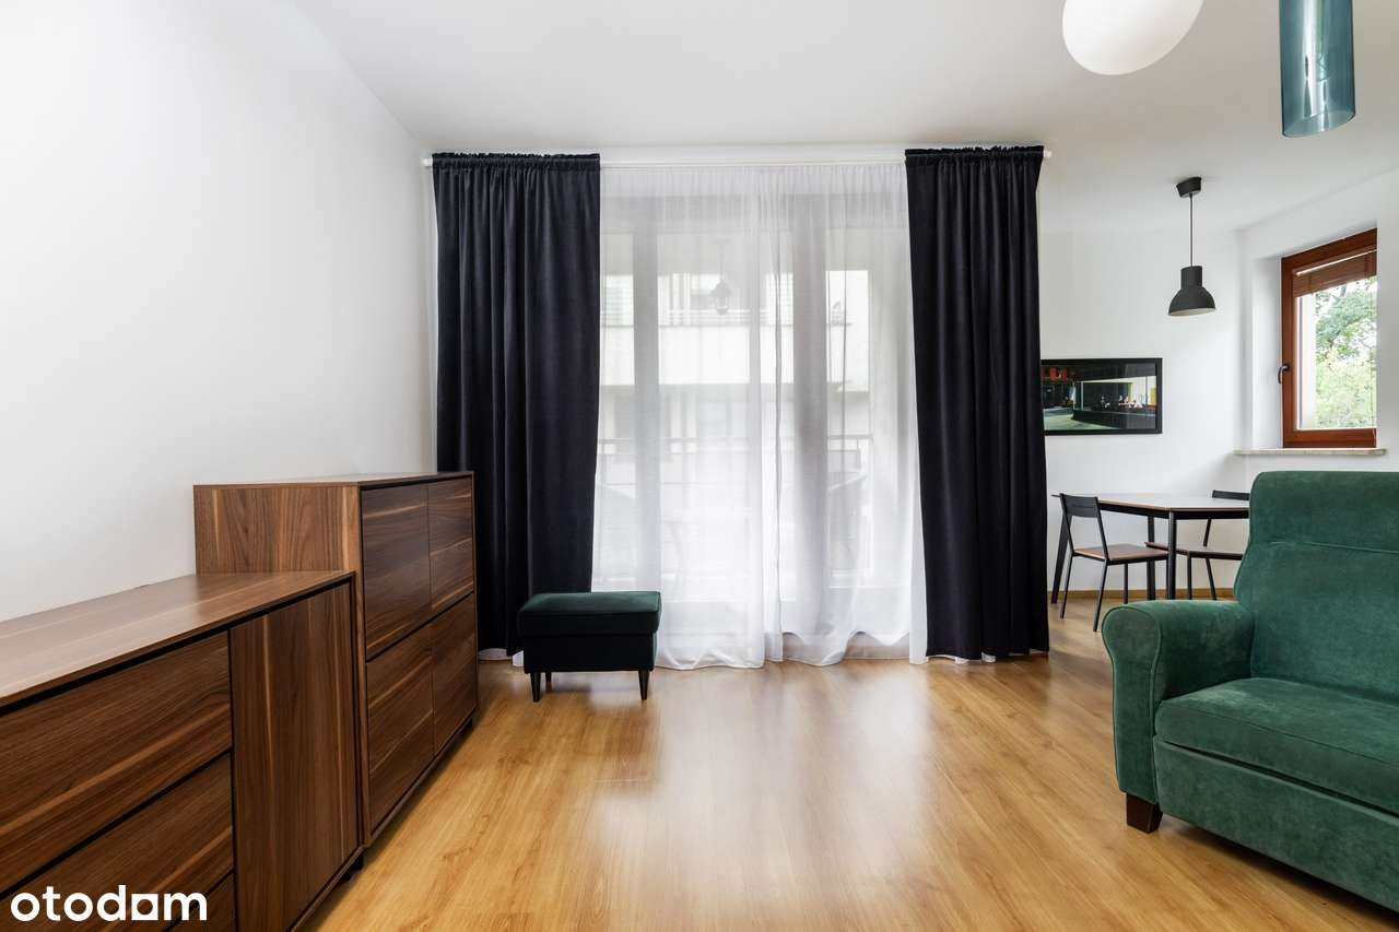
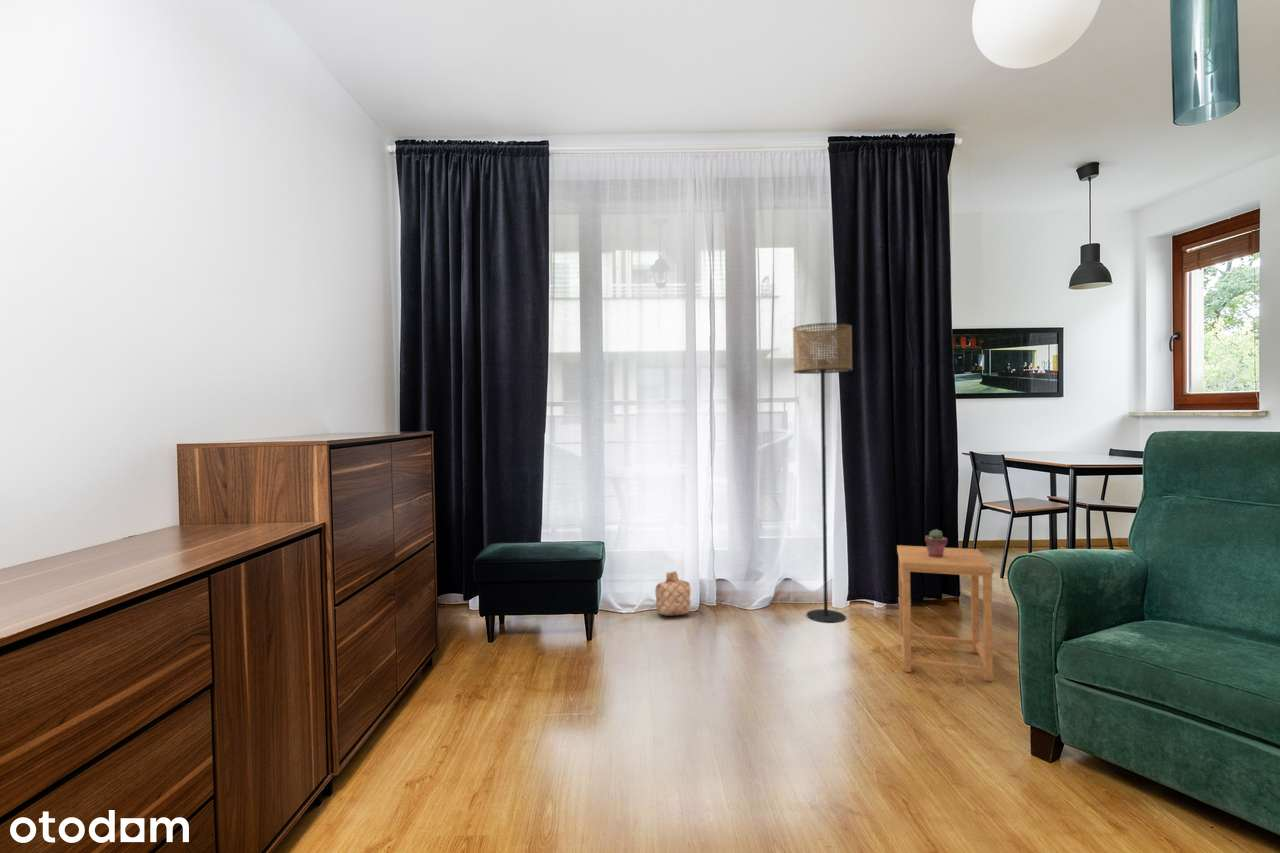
+ floor lamp [792,322,854,623]
+ potted succulent [924,528,949,558]
+ basket [654,570,692,617]
+ side table [896,544,995,682]
